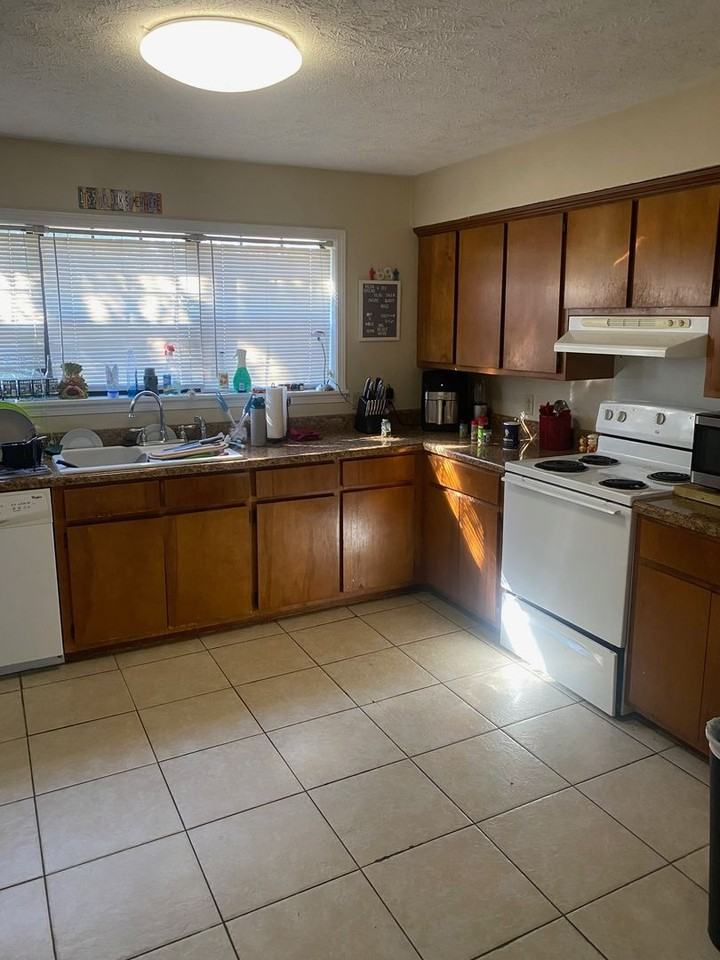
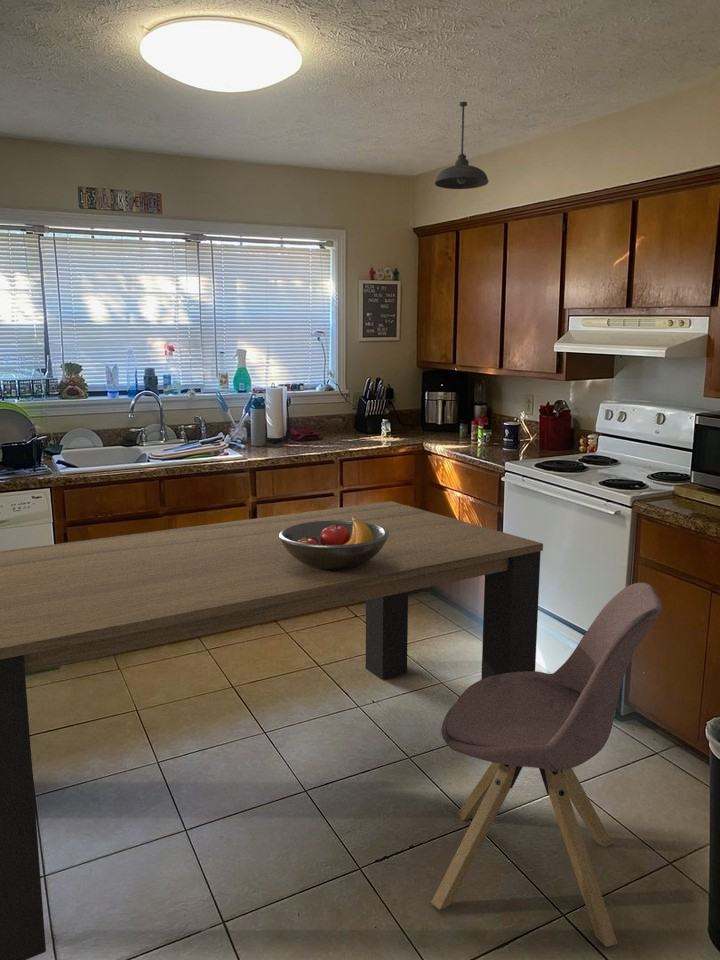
+ chair [430,582,663,948]
+ pendant light [434,101,490,190]
+ fruit bowl [279,516,389,569]
+ dining table [0,500,544,960]
